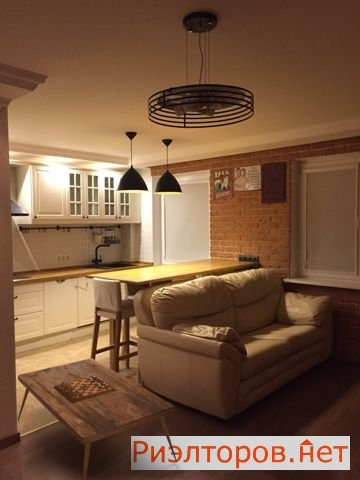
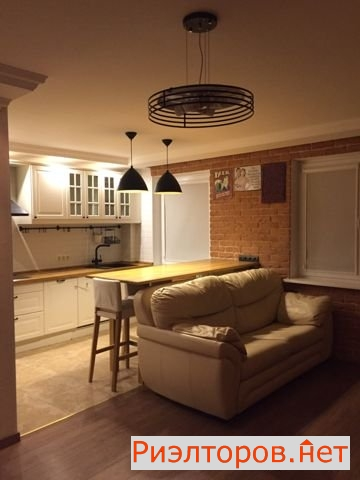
- coffee table [17,358,178,480]
